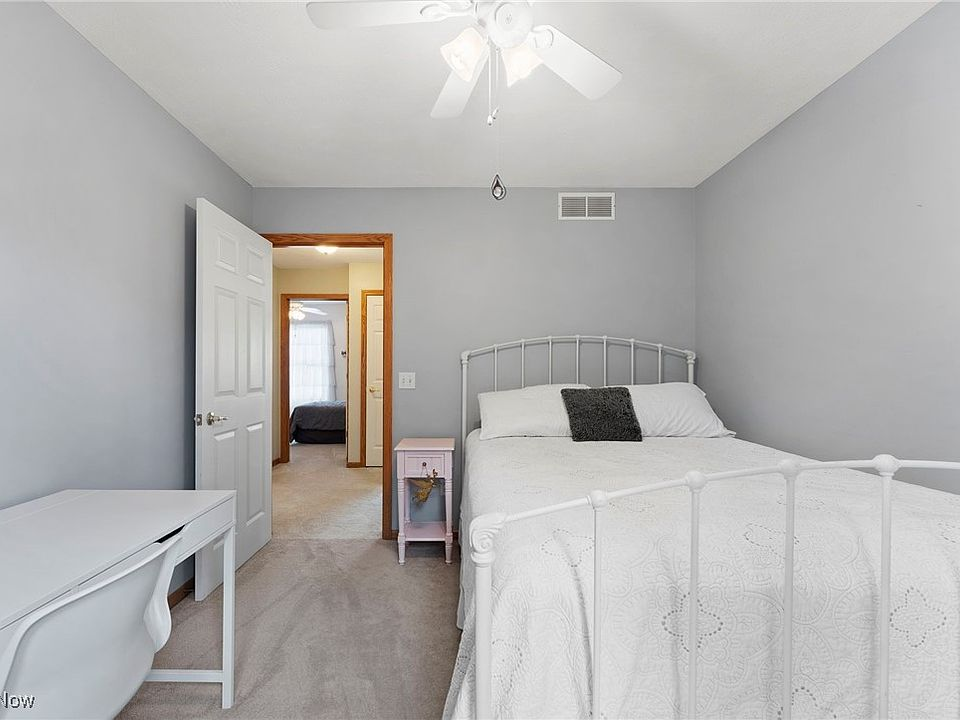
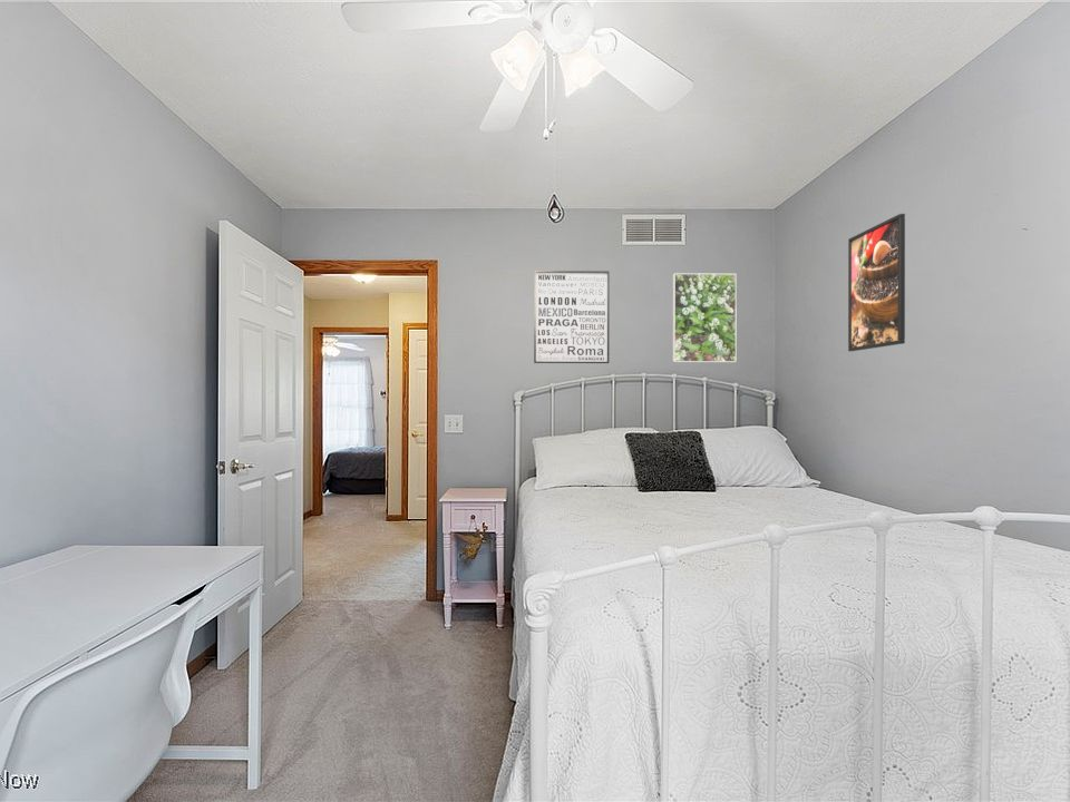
+ wall art [533,270,611,364]
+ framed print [847,213,906,352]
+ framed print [672,272,738,363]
